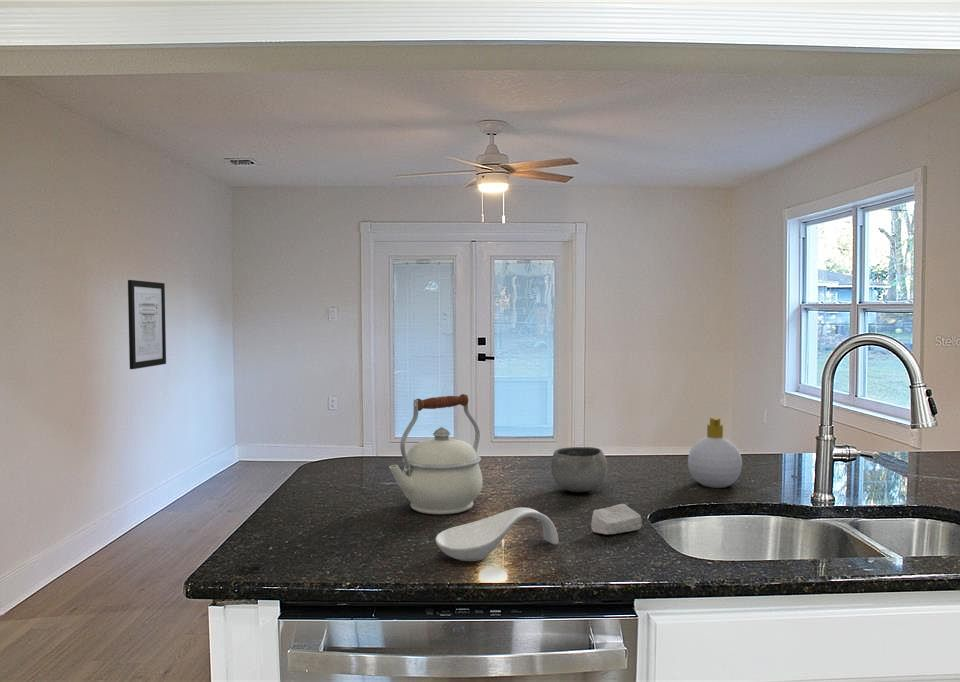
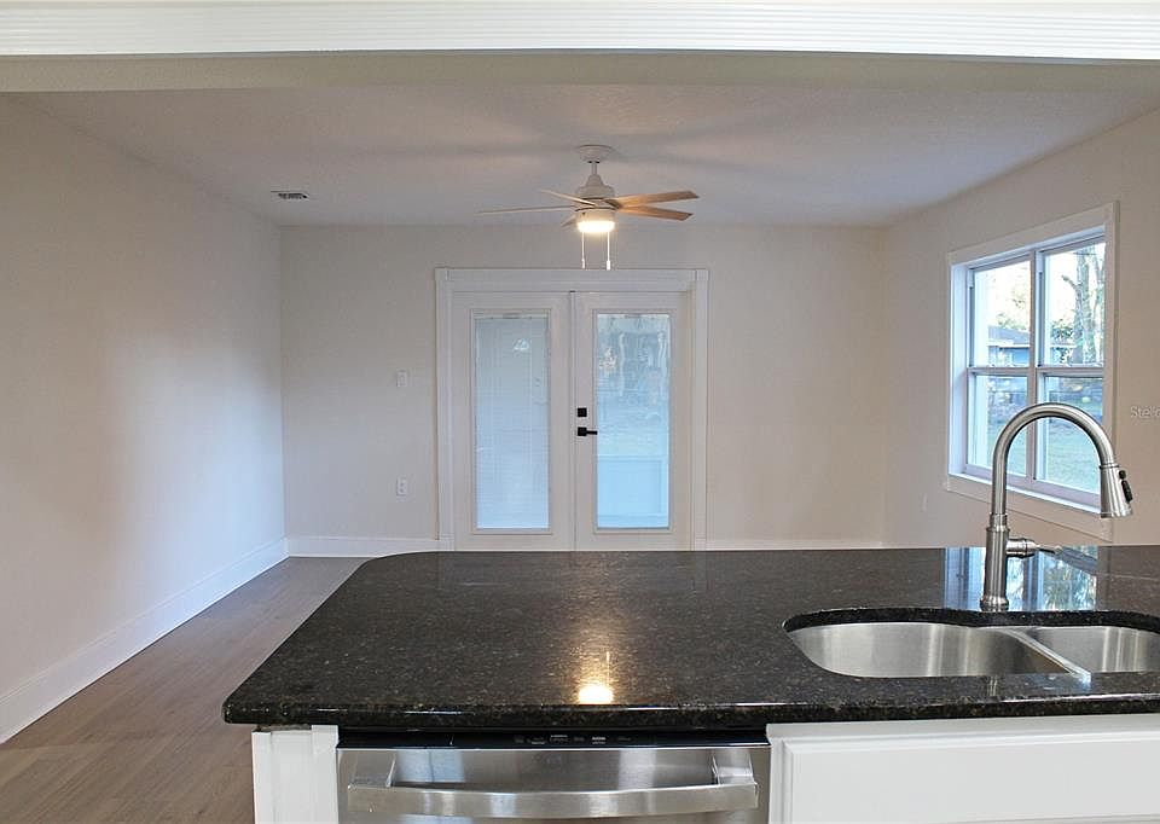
- spoon rest [434,507,560,562]
- bowl [550,446,608,493]
- soap bar [590,503,643,535]
- soap bottle [687,416,743,489]
- wall art [127,279,167,370]
- kettle [388,393,483,515]
